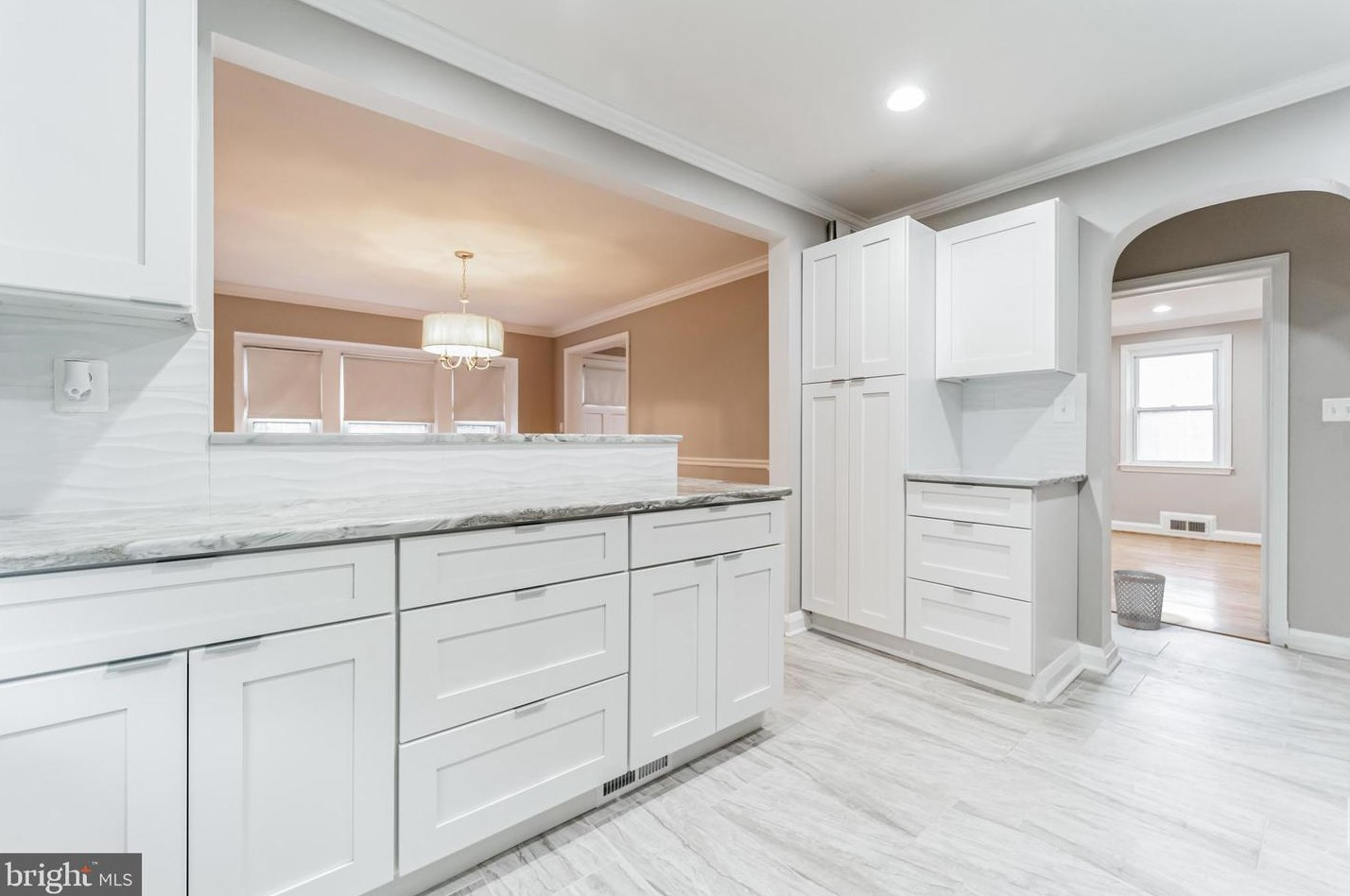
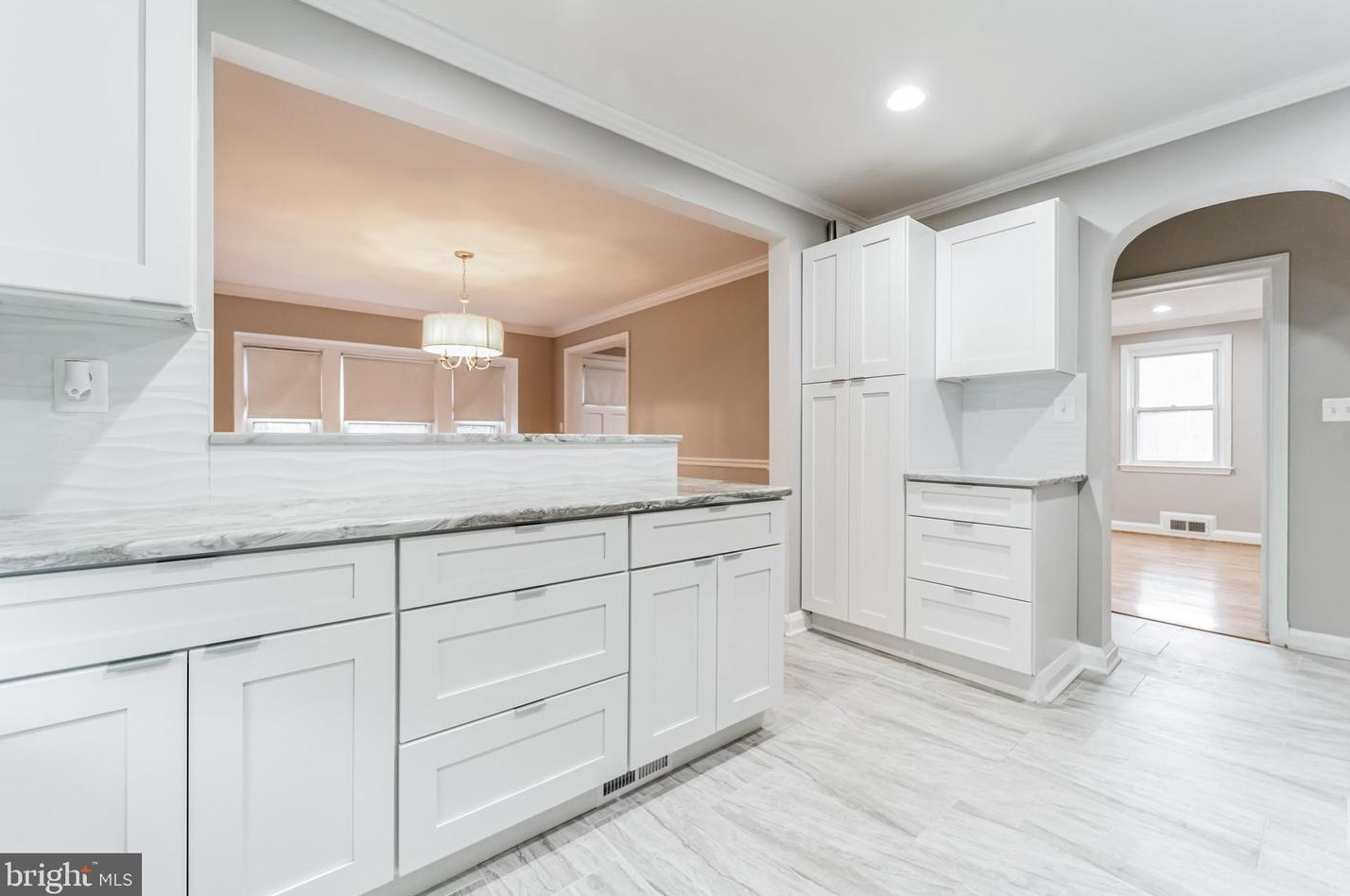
- wastebasket [1112,569,1167,631]
